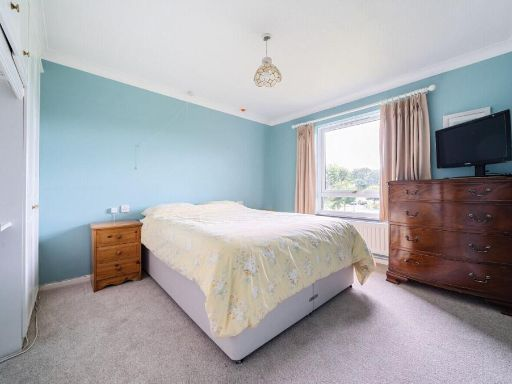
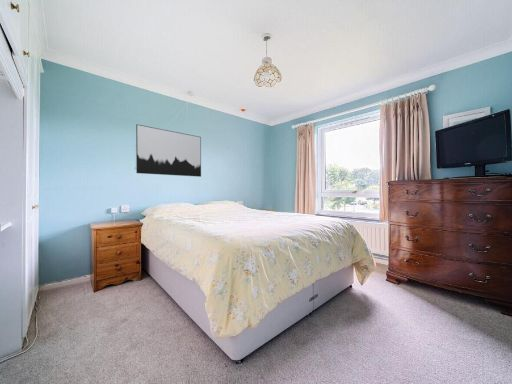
+ wall art [135,123,202,178]
